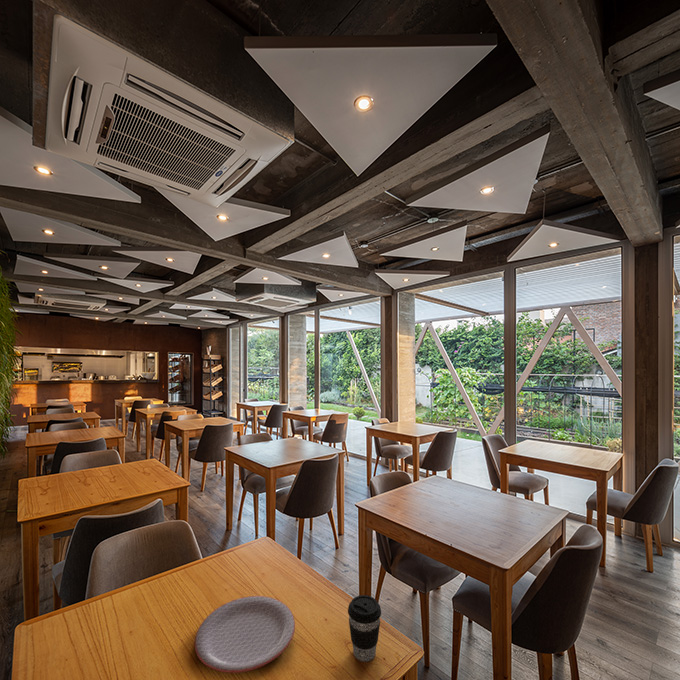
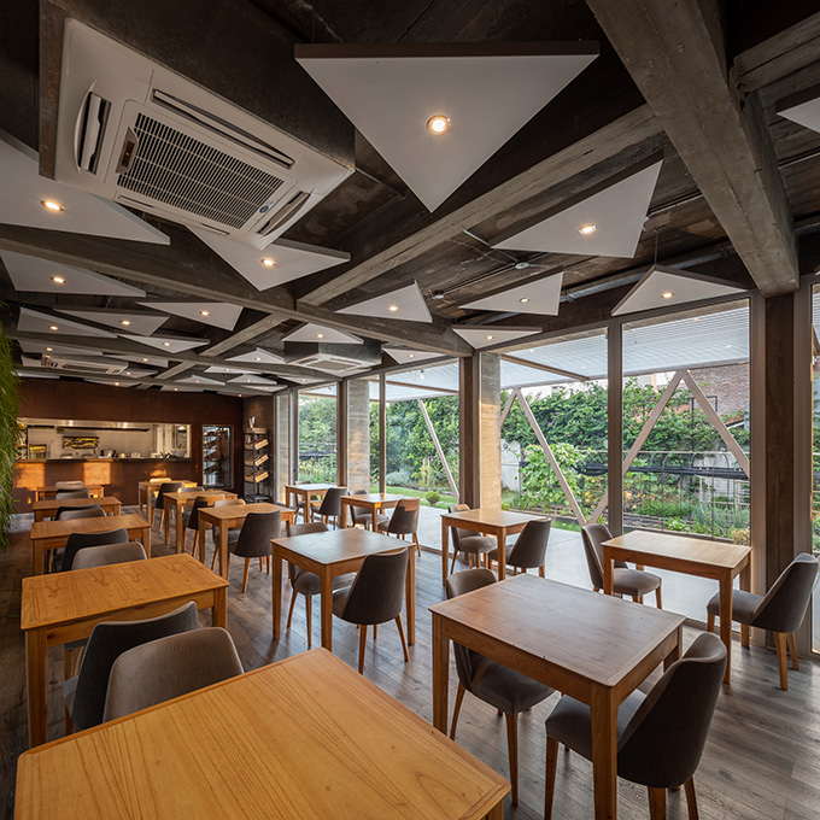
- plate [194,595,296,674]
- coffee cup [347,594,382,663]
